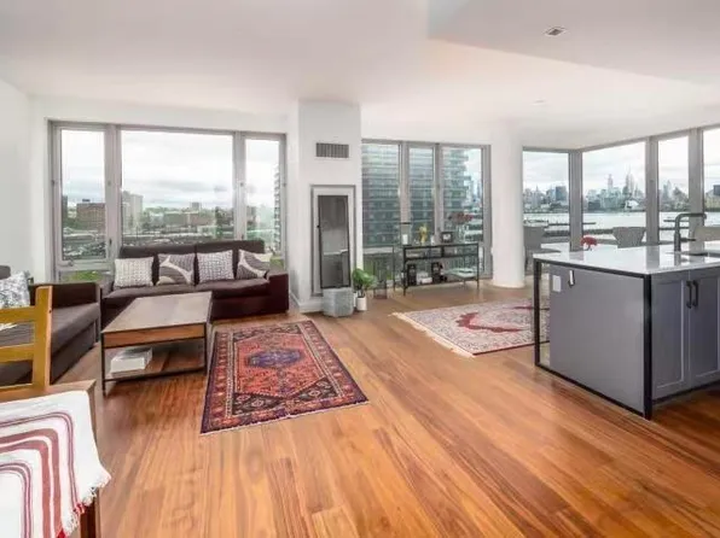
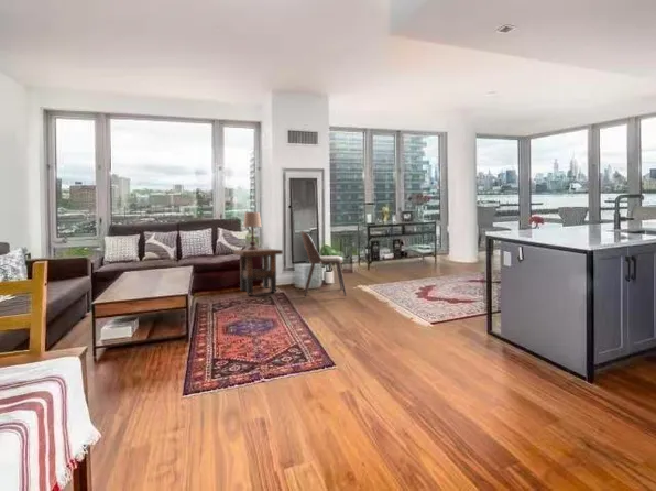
+ side table [232,248,284,295]
+ table lamp [242,210,263,250]
+ dining chair [299,230,348,298]
